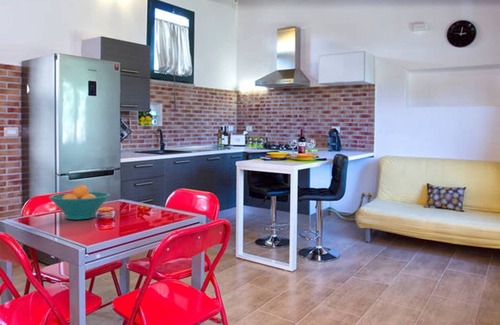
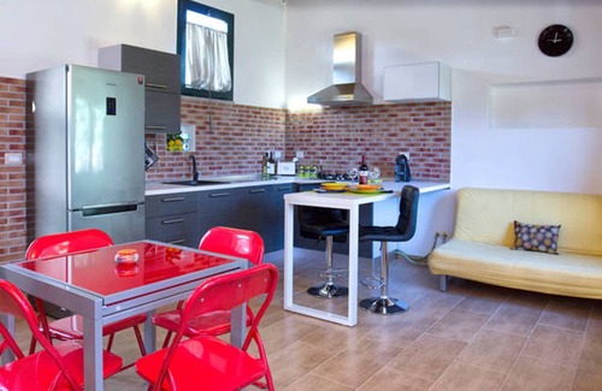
- fruit bowl [48,184,111,221]
